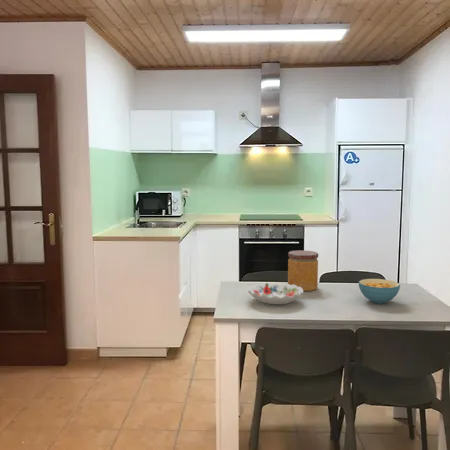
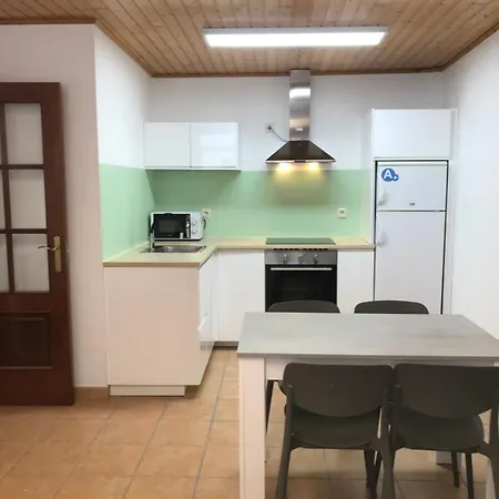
- cereal bowl [358,278,401,305]
- jar [287,249,319,292]
- decorative bowl [247,281,304,305]
